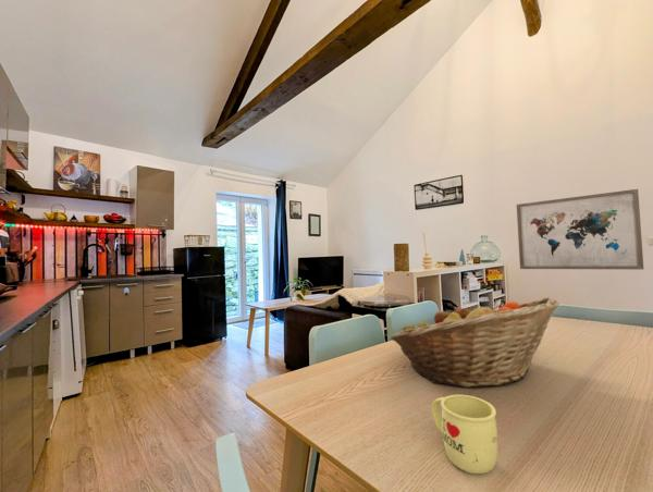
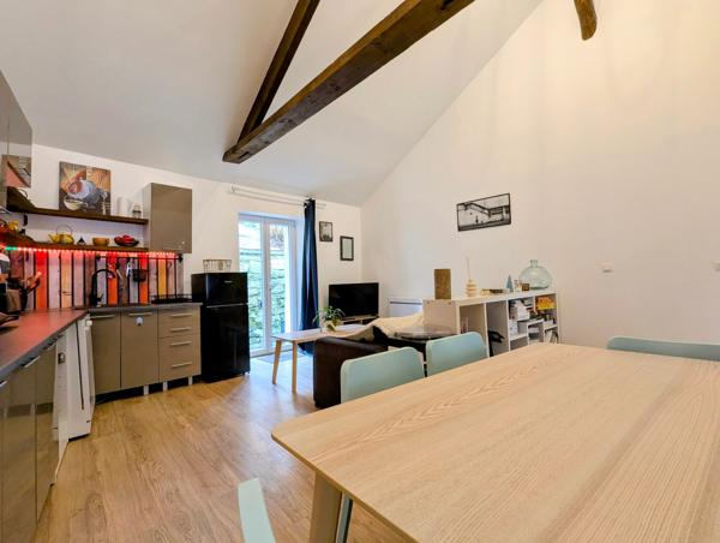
- fruit basket [390,296,560,389]
- mug [431,394,498,475]
- wall art [516,188,645,271]
